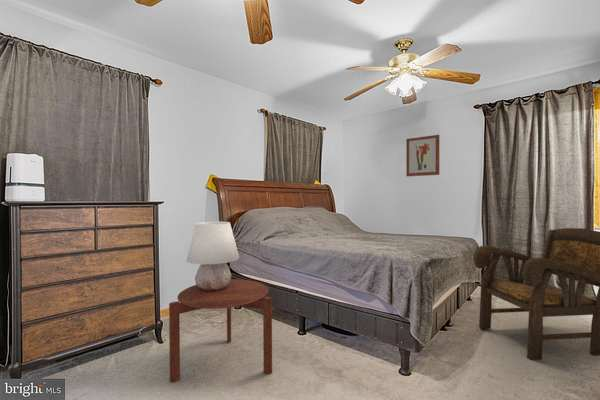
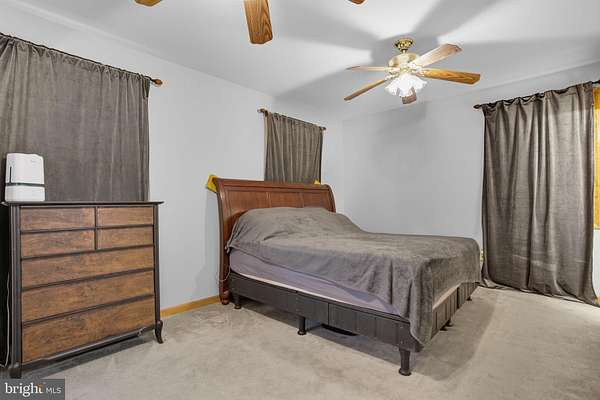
- armchair [472,227,600,361]
- side table [168,279,273,383]
- table lamp [185,221,240,291]
- wall art [405,134,440,177]
